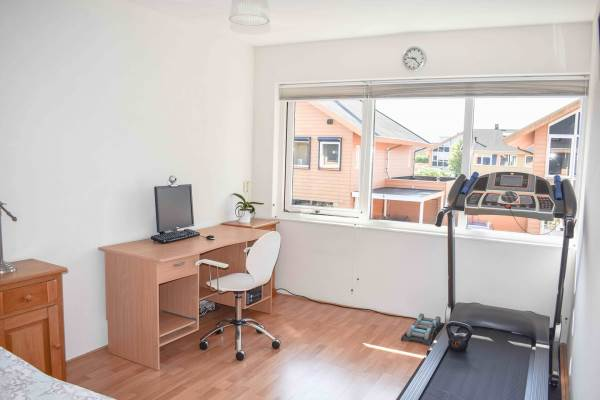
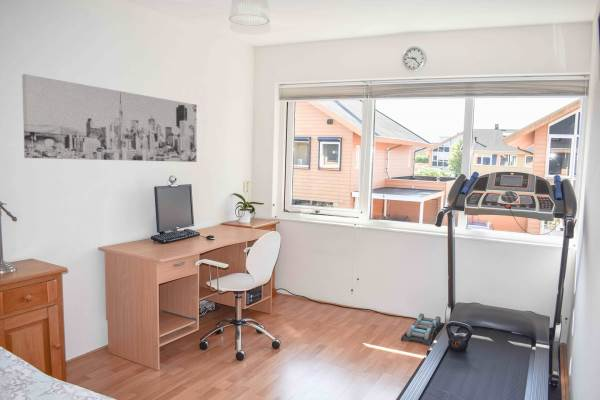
+ wall art [21,73,198,163]
